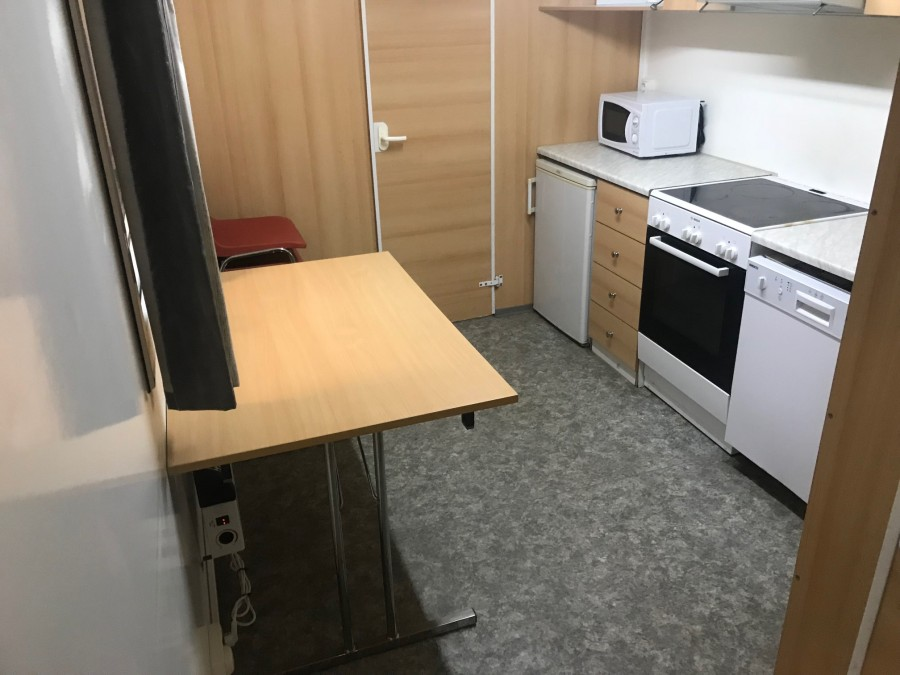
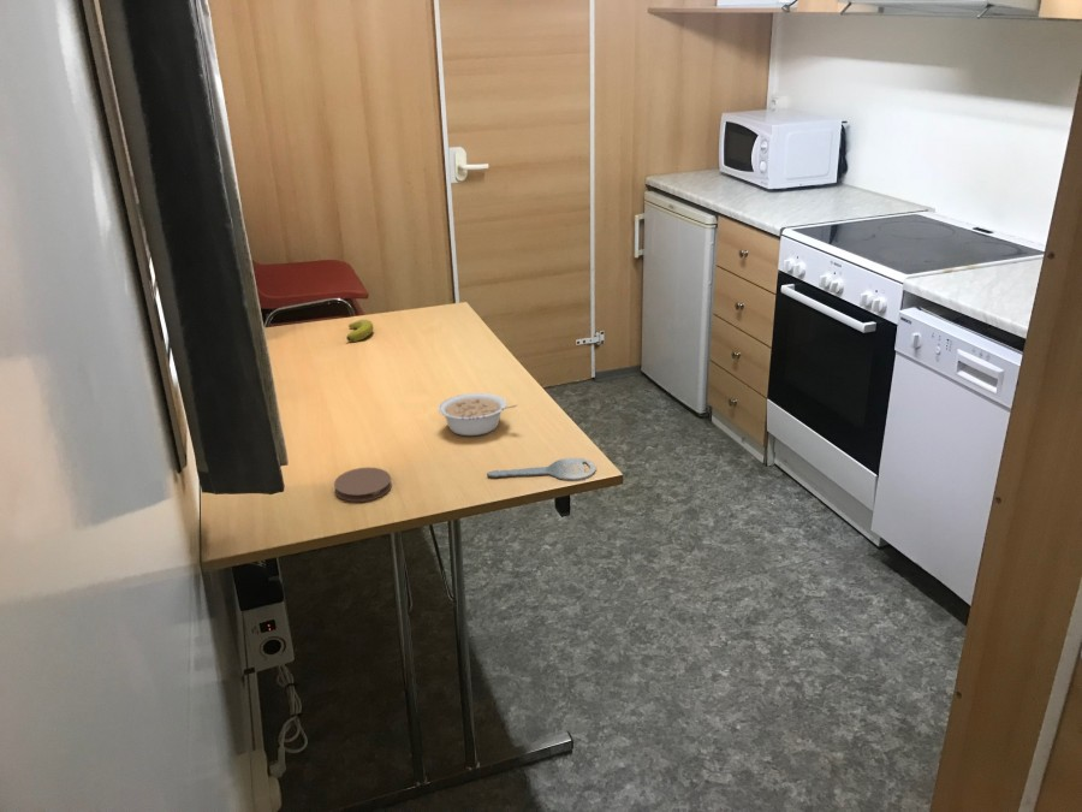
+ key [486,456,598,481]
+ legume [438,392,518,437]
+ coaster [333,467,393,503]
+ banana [345,319,374,343]
